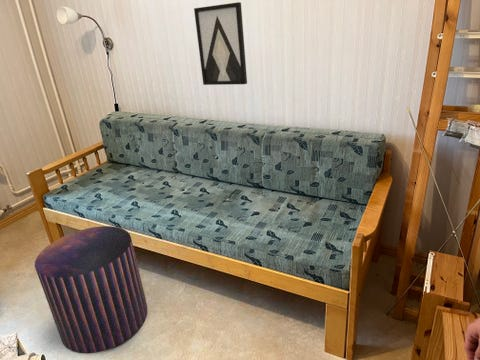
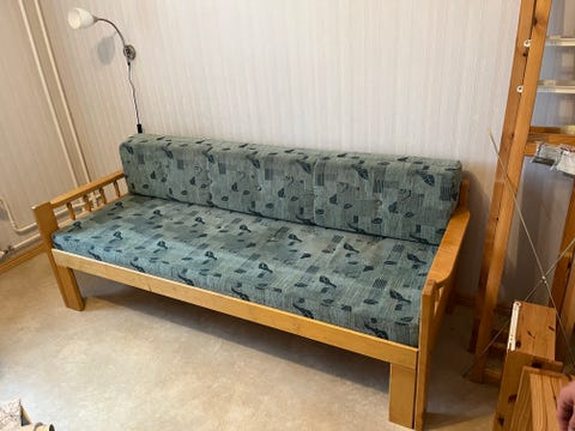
- wall art [193,1,248,86]
- stool [34,225,148,355]
